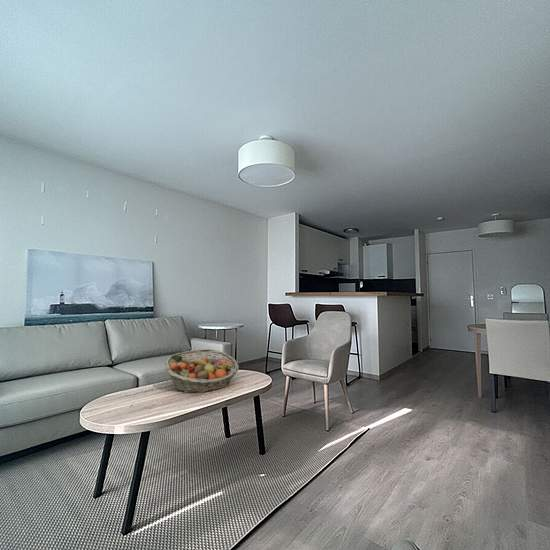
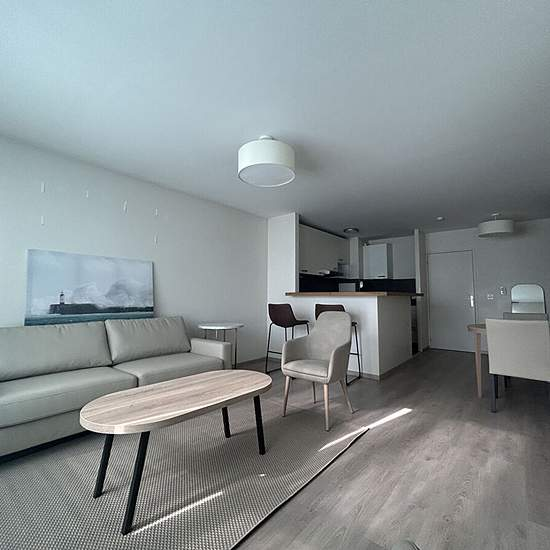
- fruit basket [164,348,240,394]
